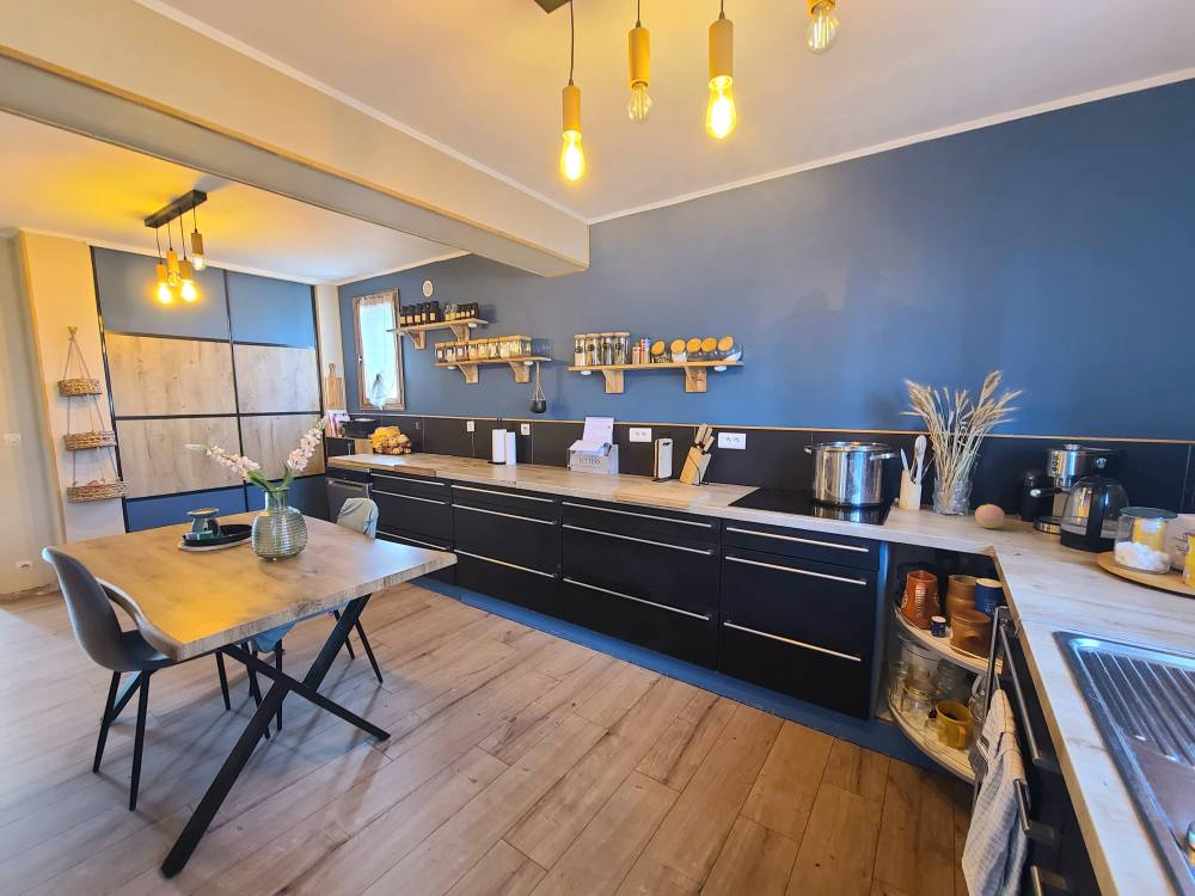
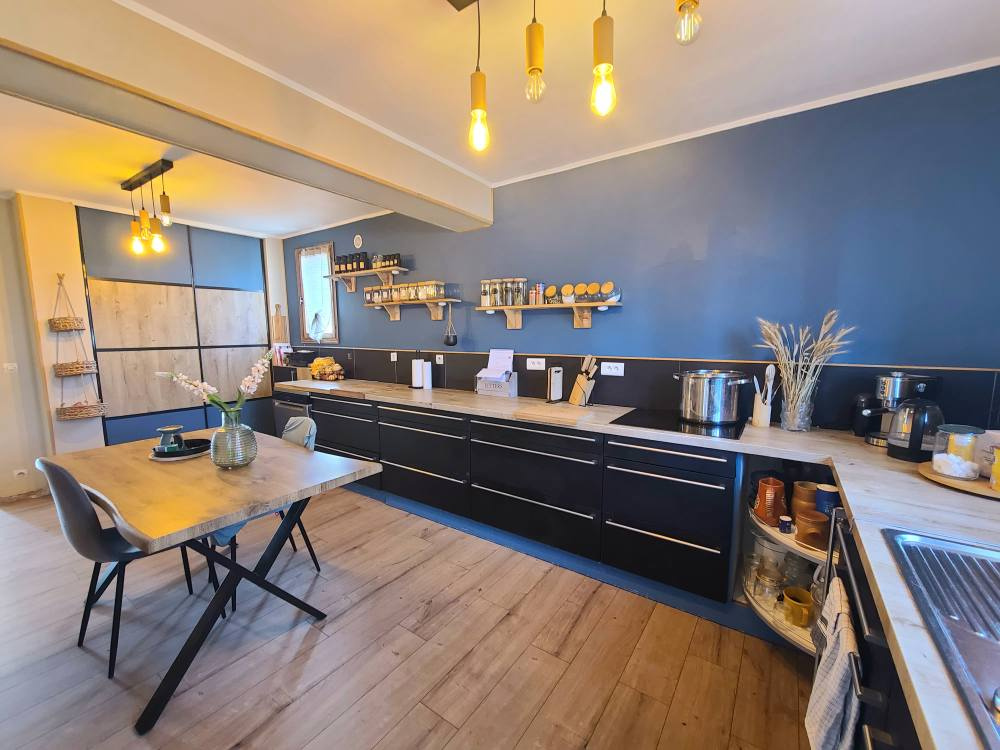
- apple [974,502,1006,529]
